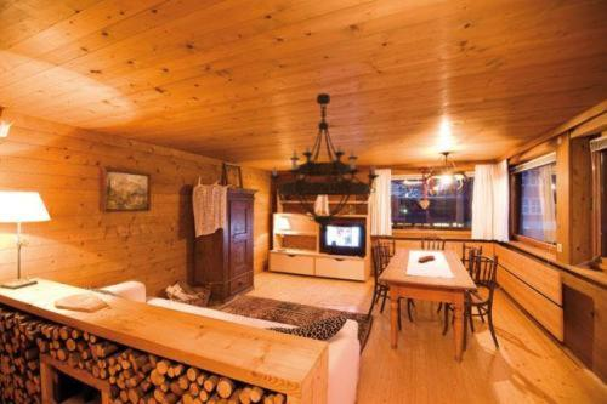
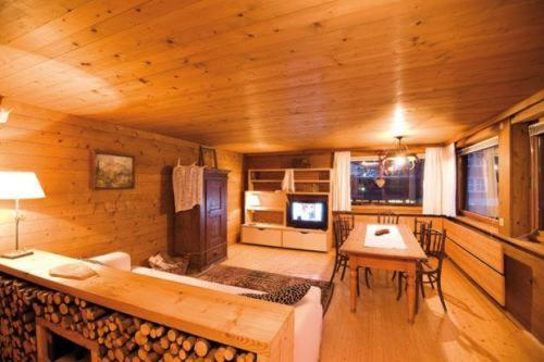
- chandelier [268,92,380,237]
